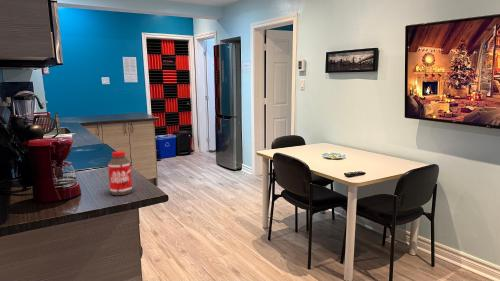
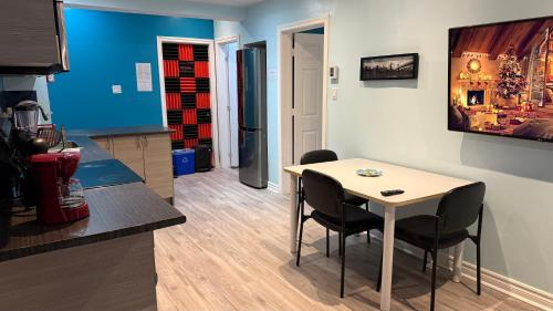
- bottle [107,150,133,196]
